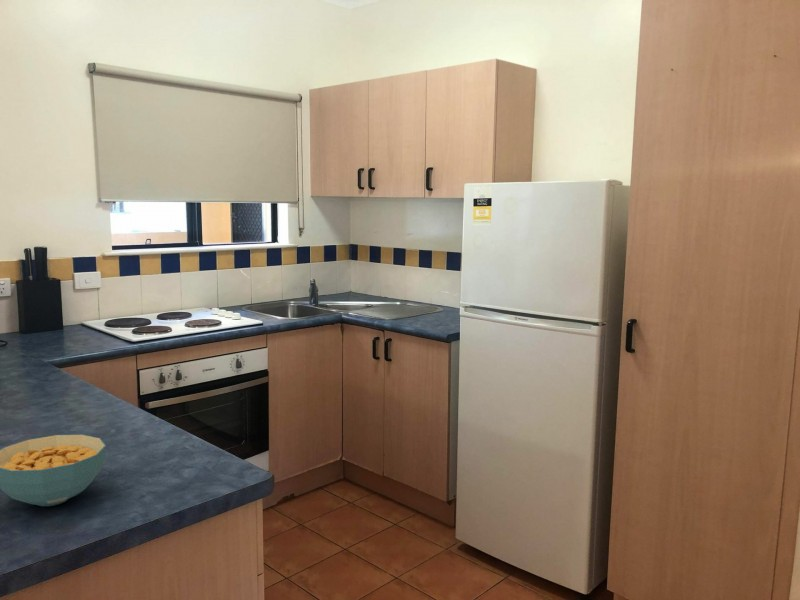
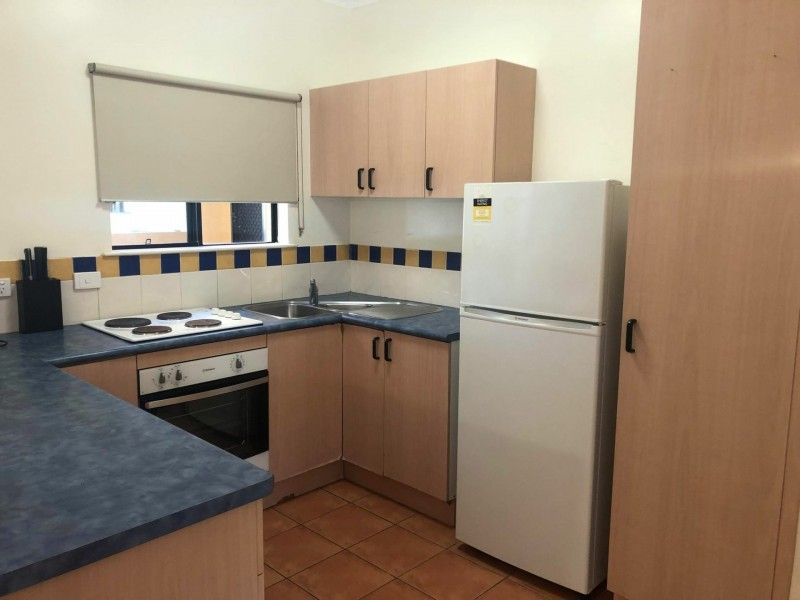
- cereal bowl [0,434,107,507]
